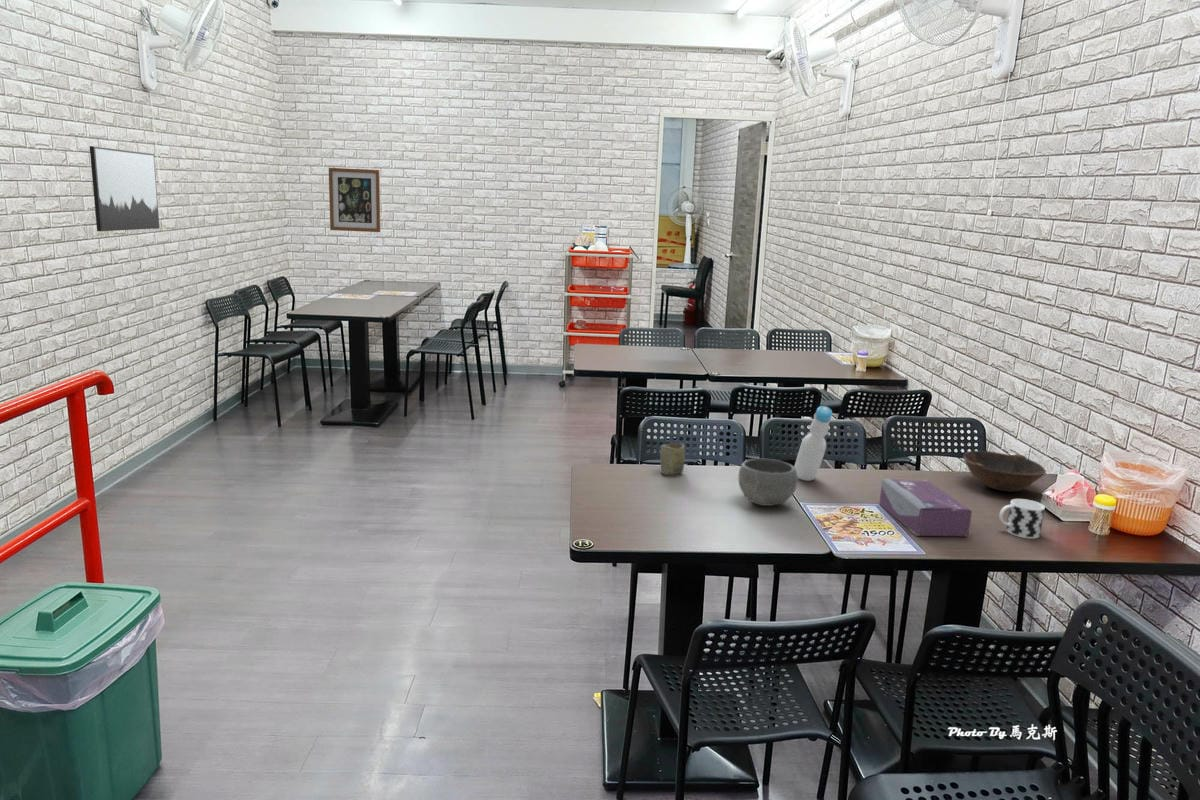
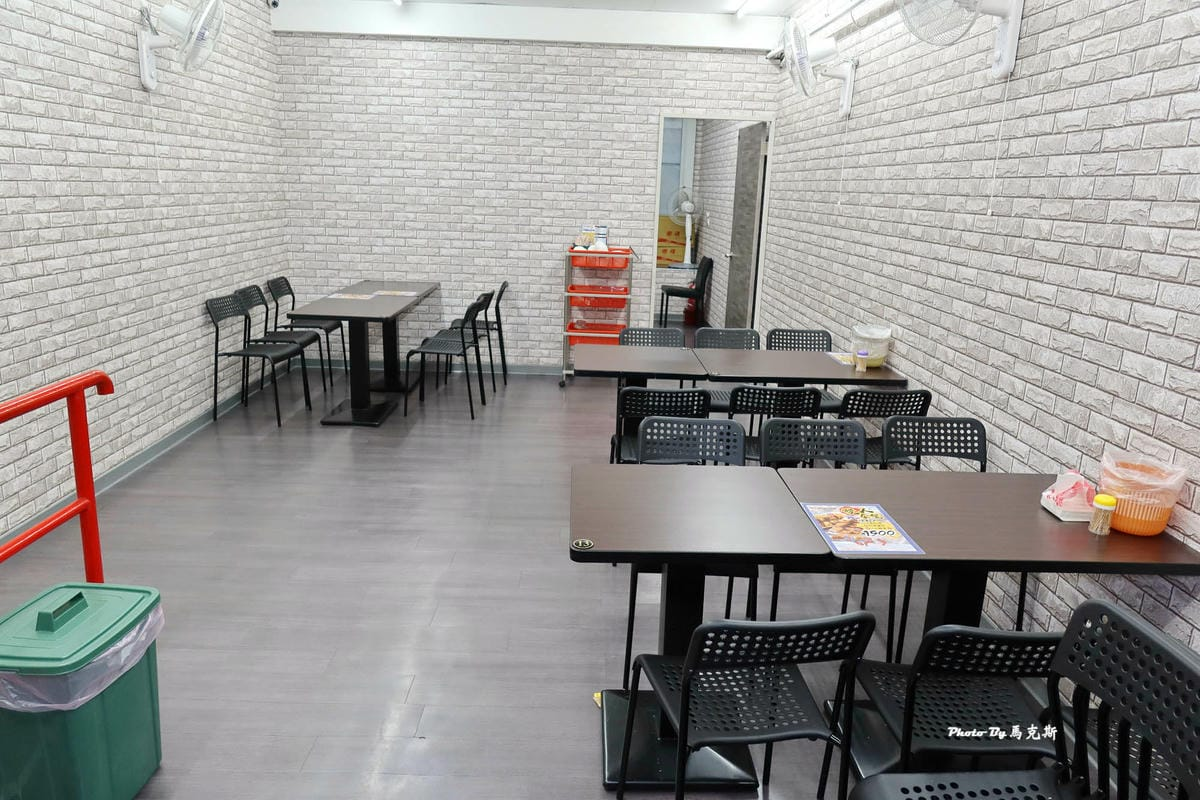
- tissue box [878,478,973,537]
- bowl [738,458,799,507]
- cup [660,442,686,476]
- cup [998,498,1046,540]
- wall art [89,145,160,232]
- bowl [962,450,1047,493]
- wall art [328,167,381,233]
- bottle [793,405,833,482]
